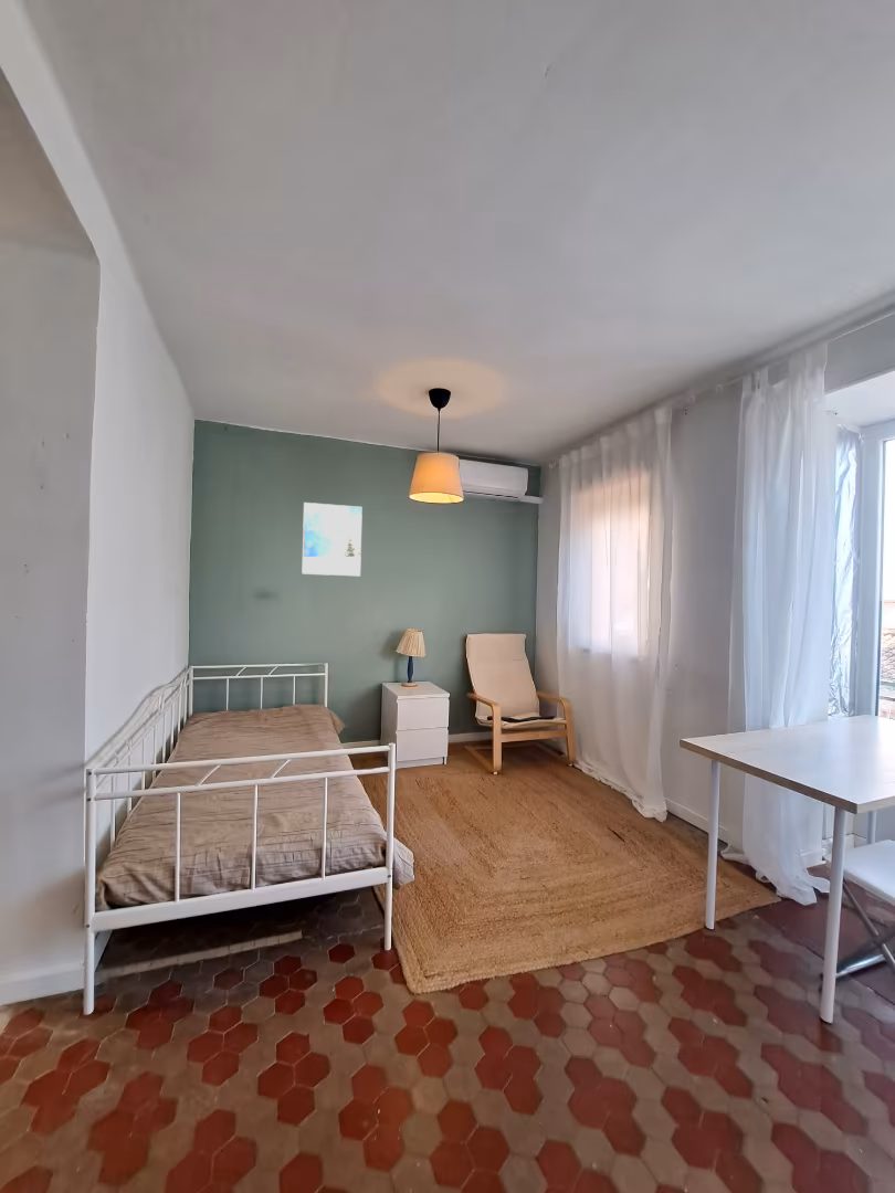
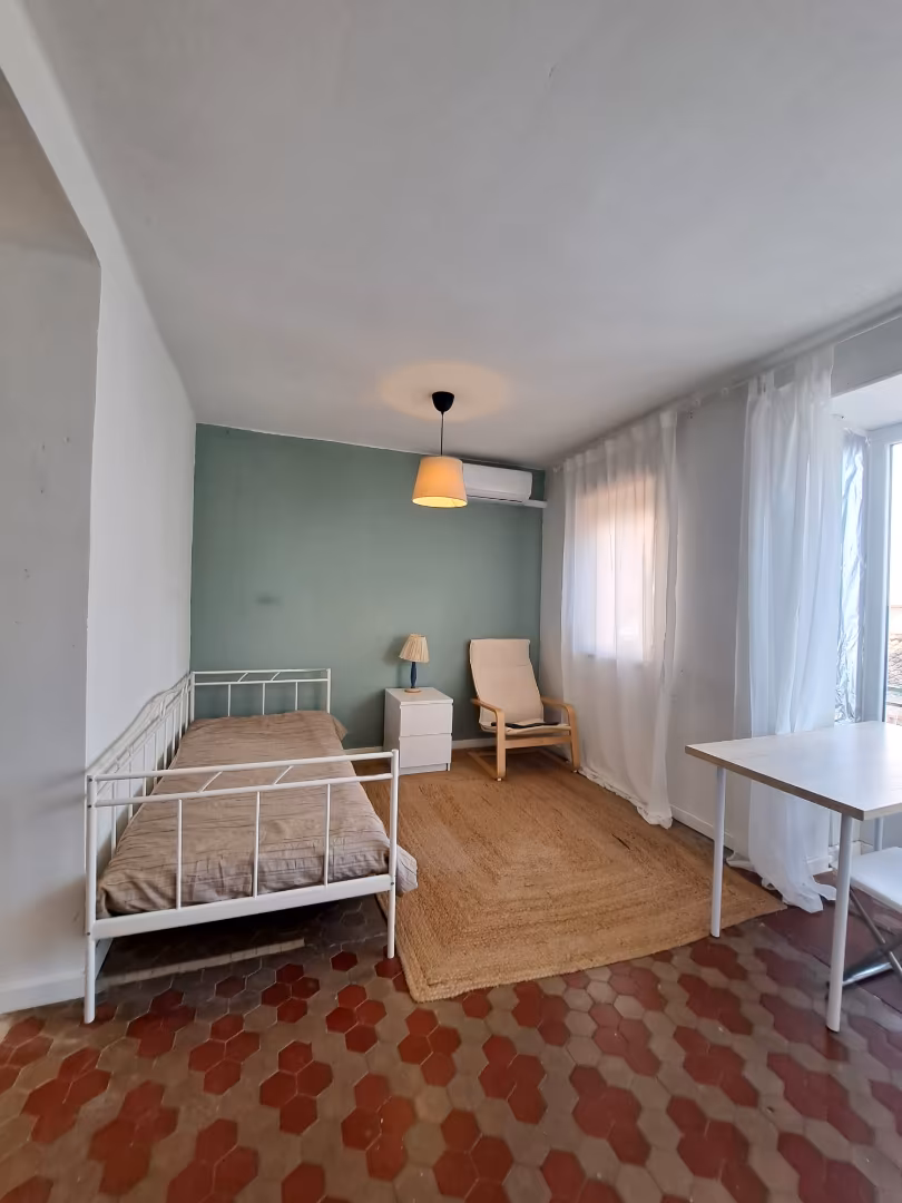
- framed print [301,502,364,577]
